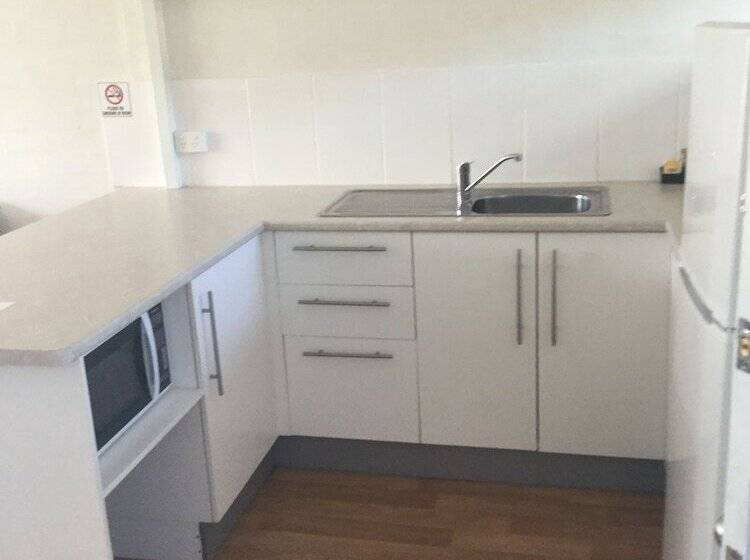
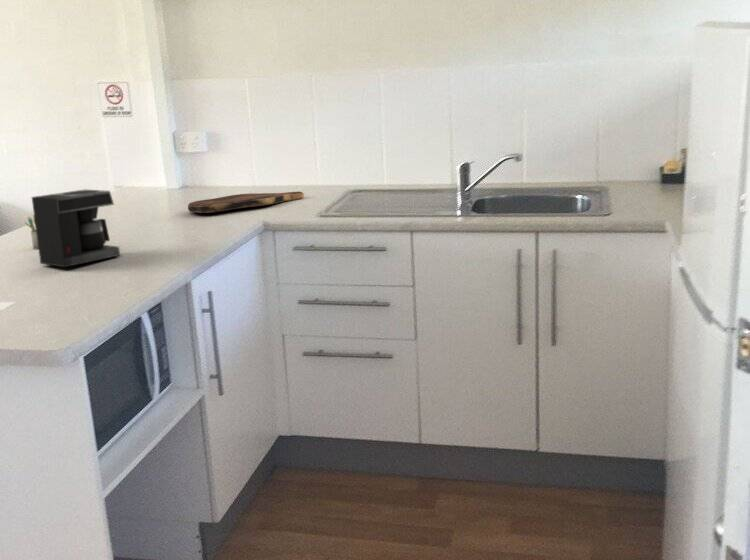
+ coffee maker [23,188,121,268]
+ cutting board [187,191,305,214]
